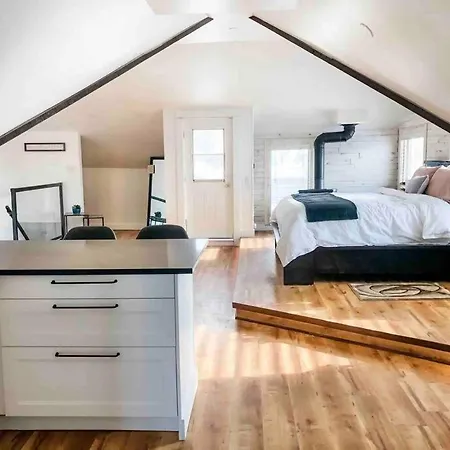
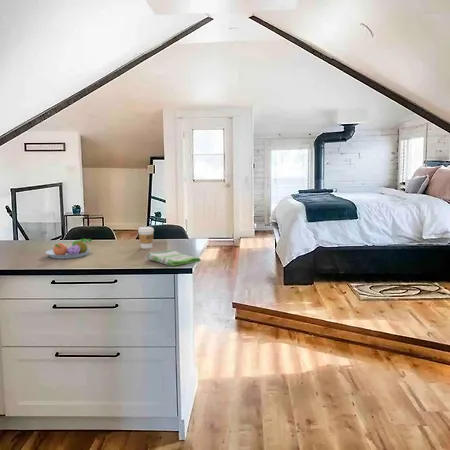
+ fruit bowl [45,238,93,260]
+ coffee cup [137,226,155,249]
+ dish towel [146,249,202,267]
